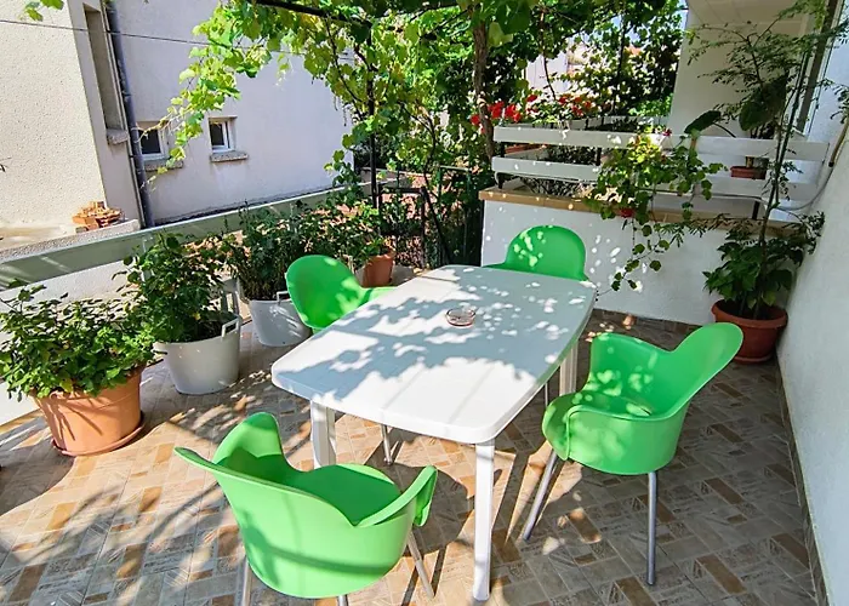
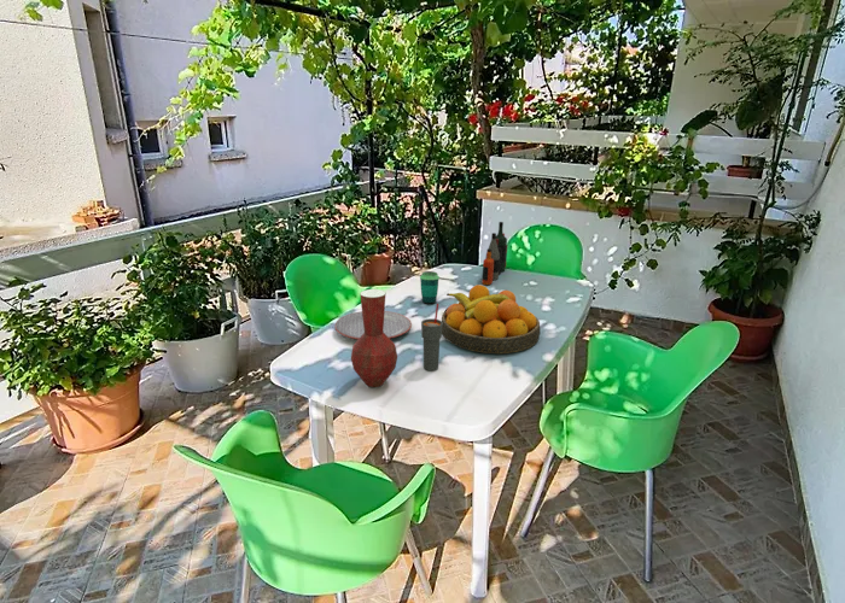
+ cup [420,303,443,371]
+ cup [419,270,441,305]
+ vase [350,288,398,388]
+ plate [333,310,413,340]
+ fruit bowl [441,283,541,355]
+ bottle collection [482,221,508,286]
